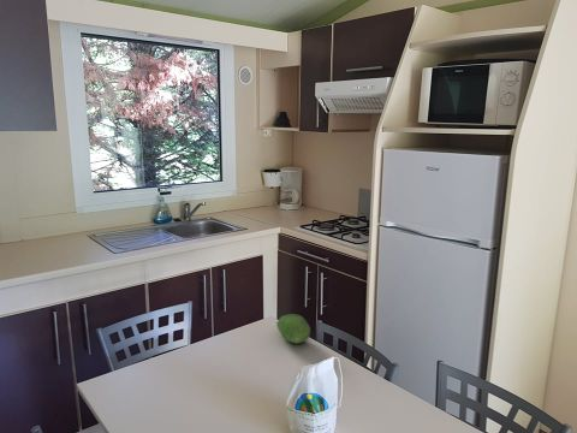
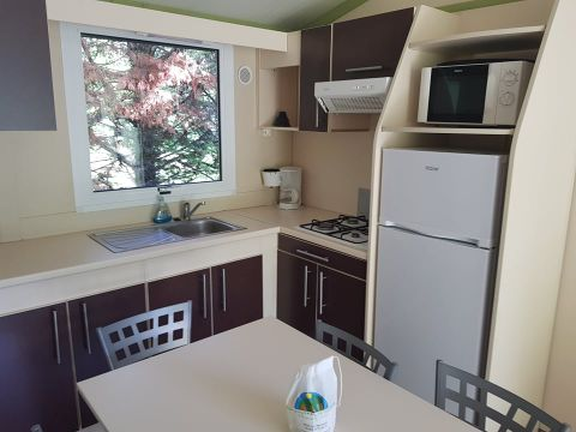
- fruit [275,313,311,345]
